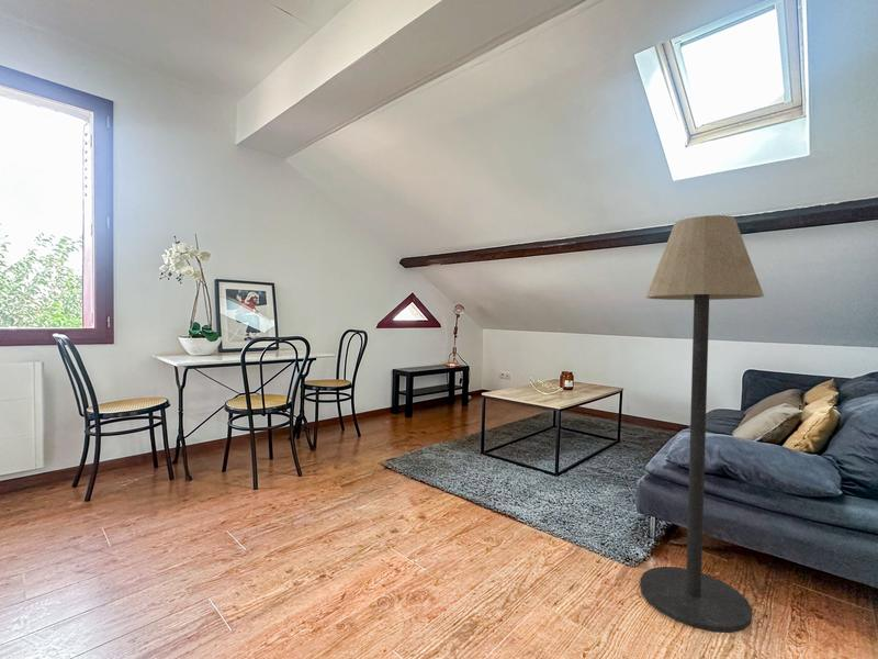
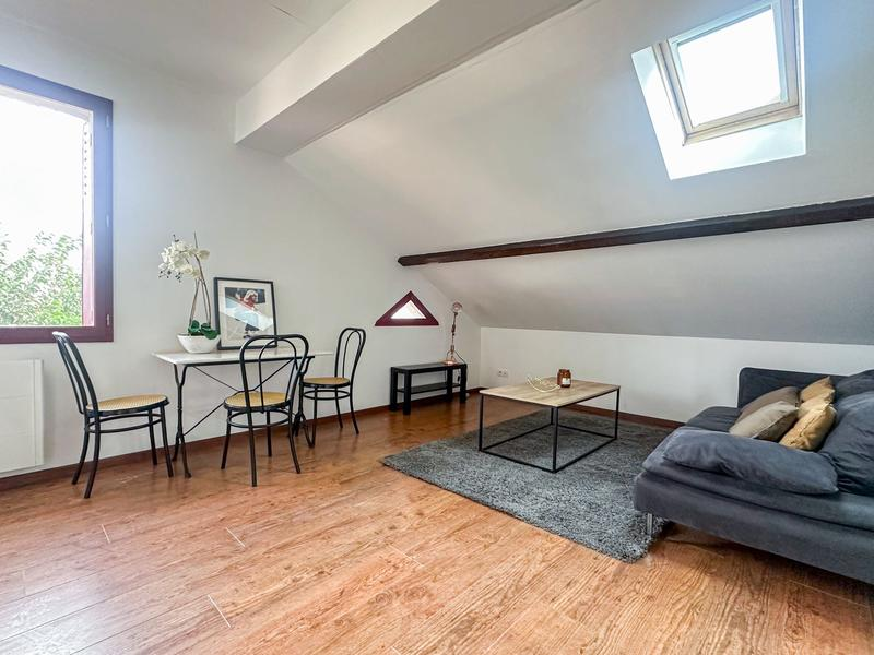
- floor lamp [639,214,765,634]
